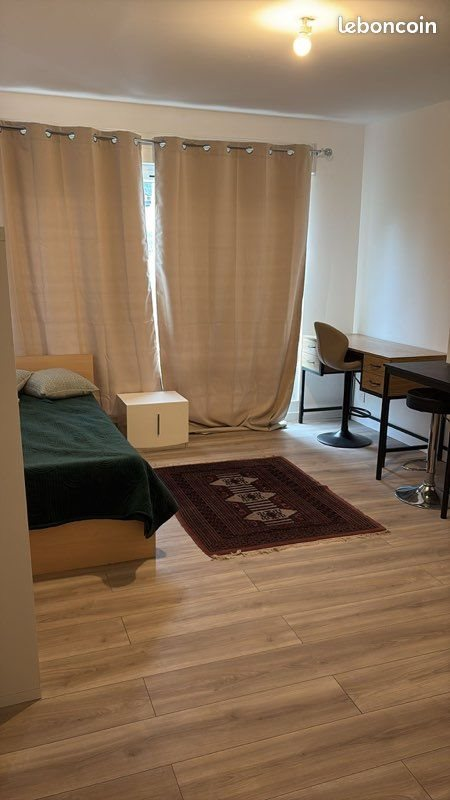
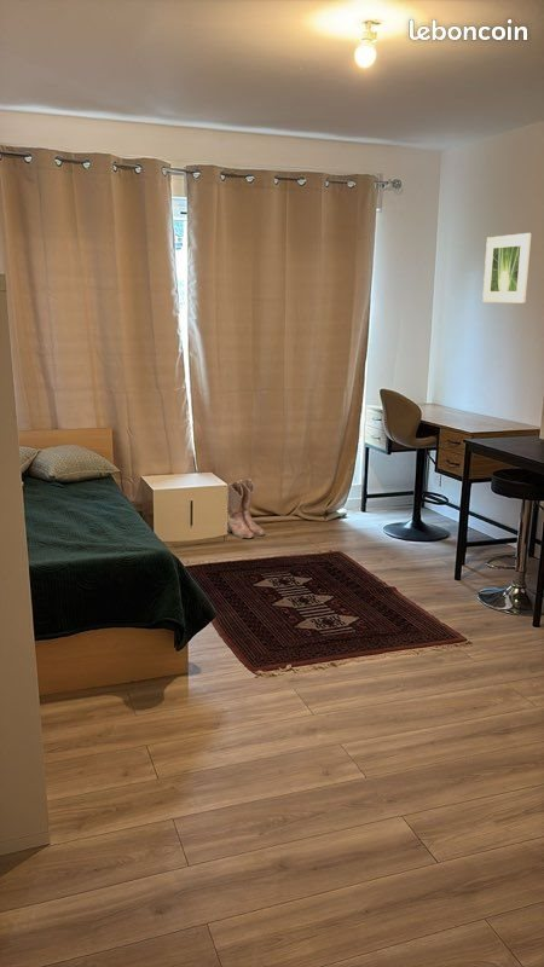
+ boots [226,477,267,539]
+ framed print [481,232,532,303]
